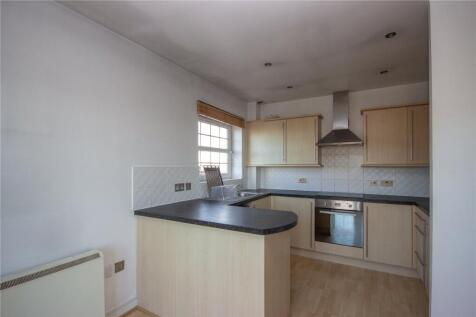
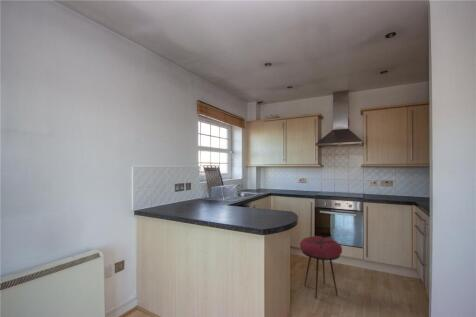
+ stool [299,235,343,299]
